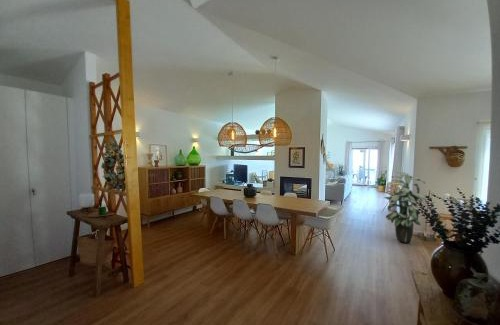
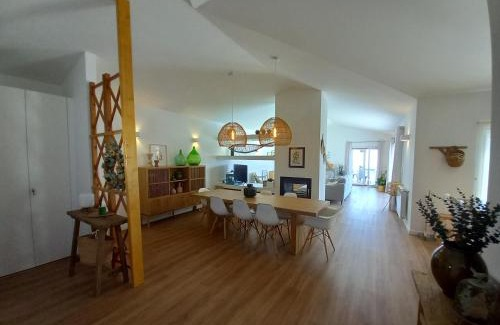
- indoor plant [383,171,426,244]
